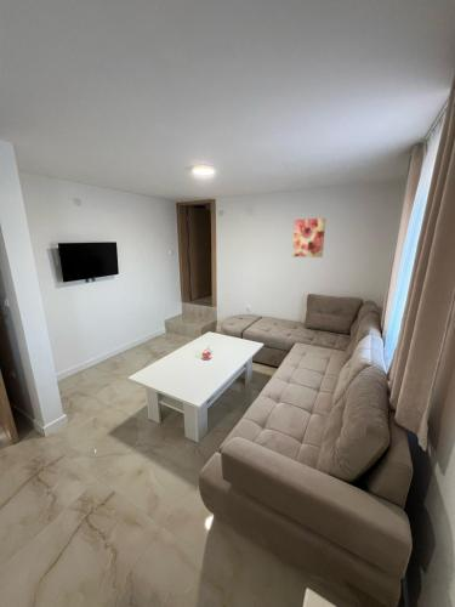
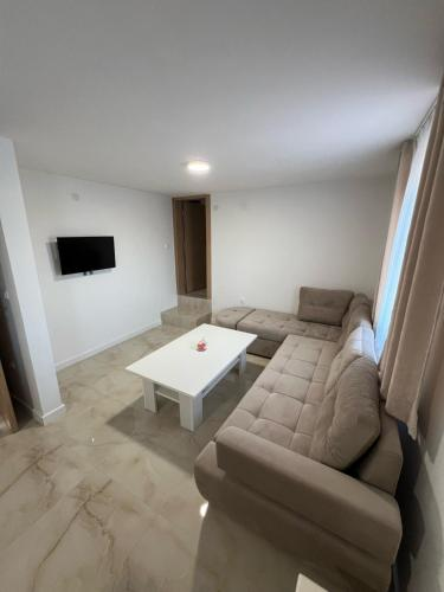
- wall art [291,217,326,259]
